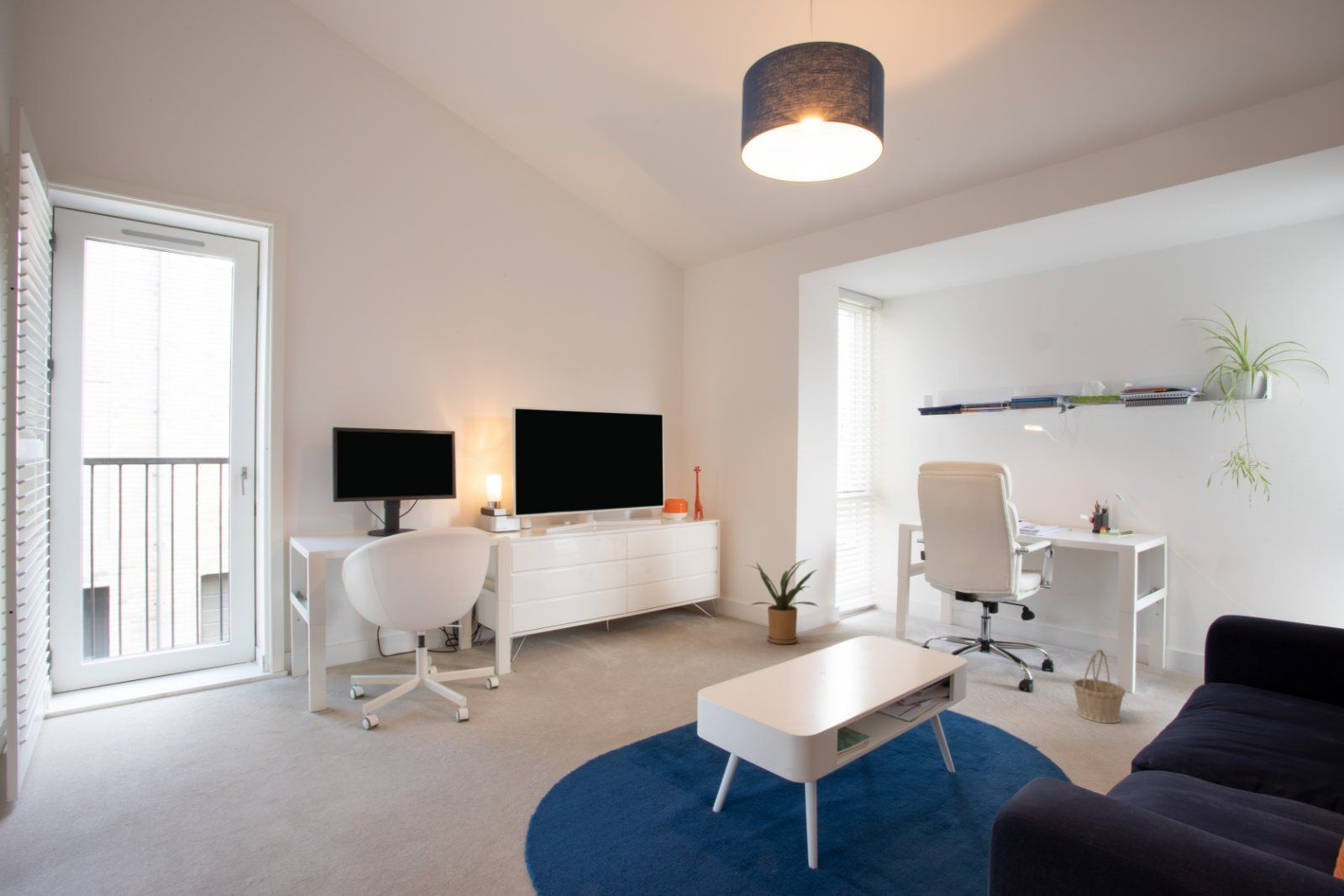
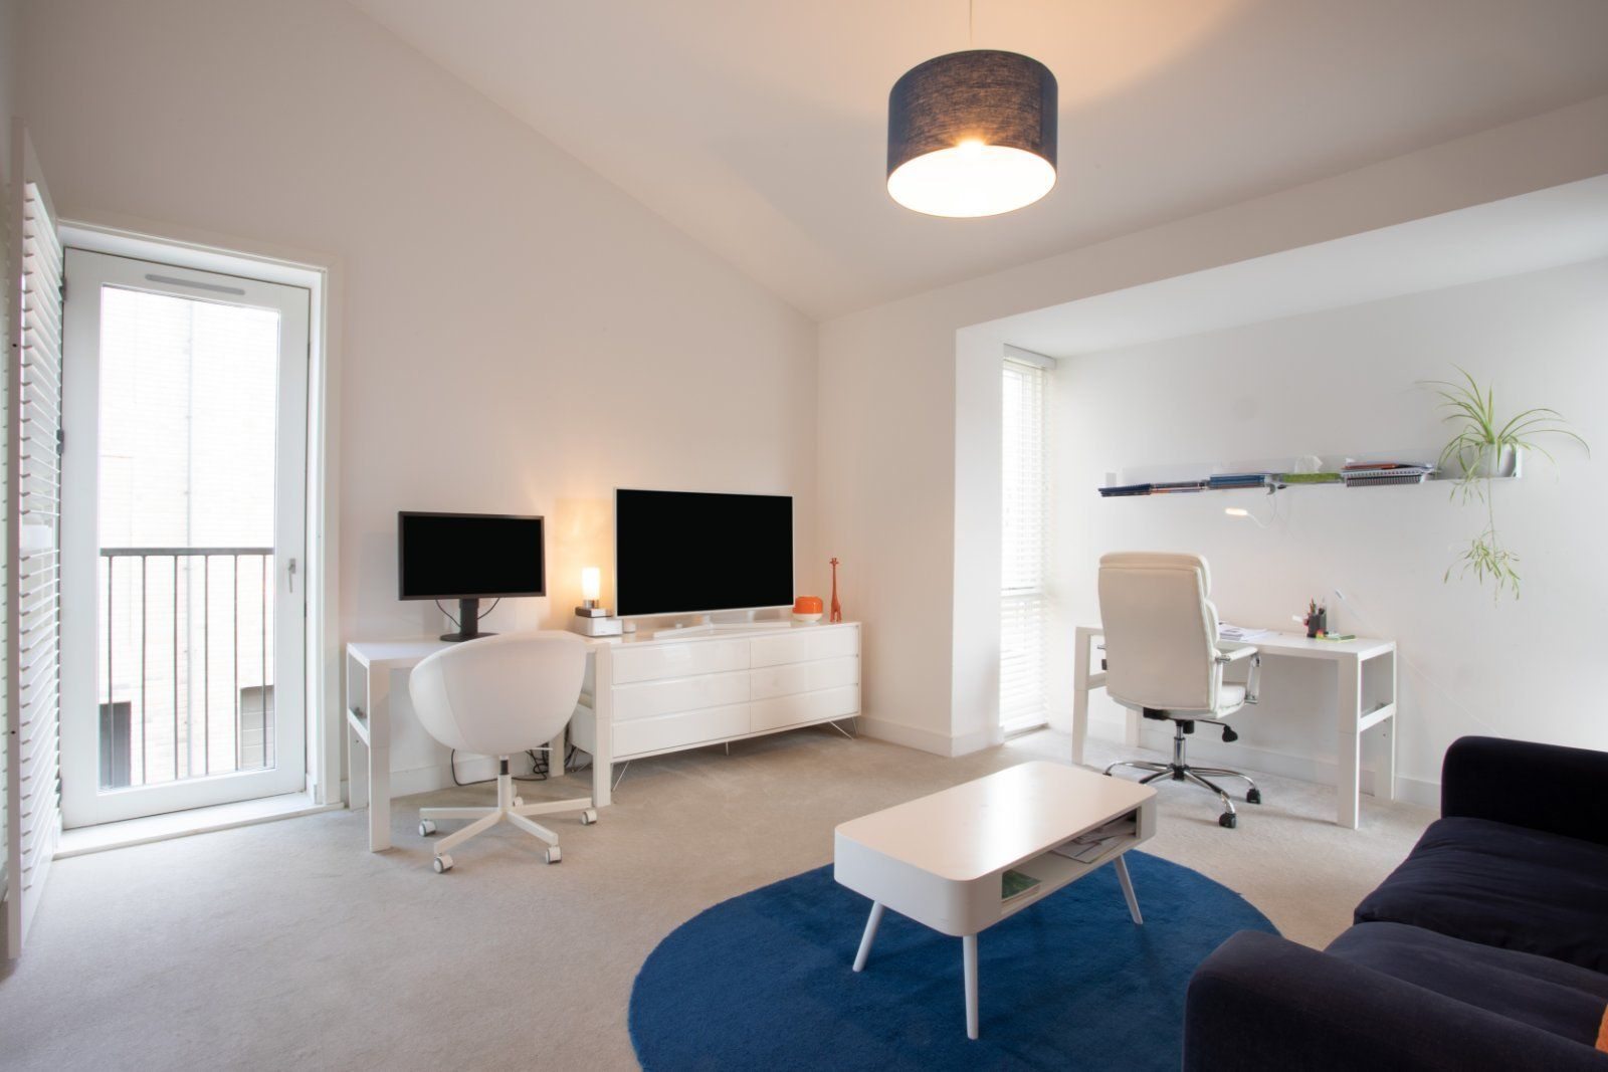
- basket [1071,648,1126,724]
- house plant [746,558,819,645]
